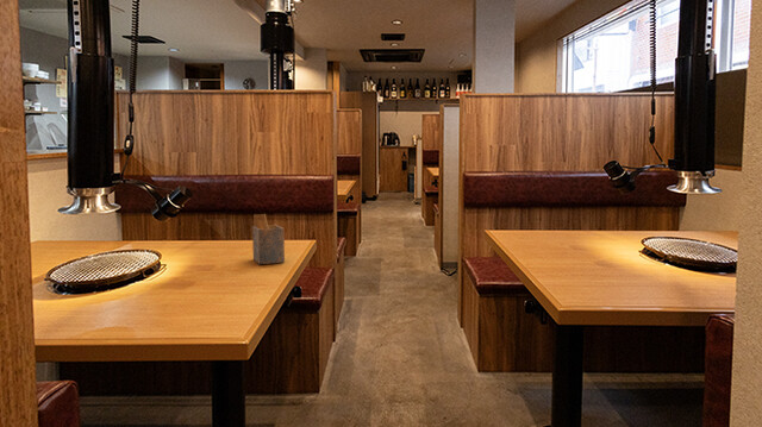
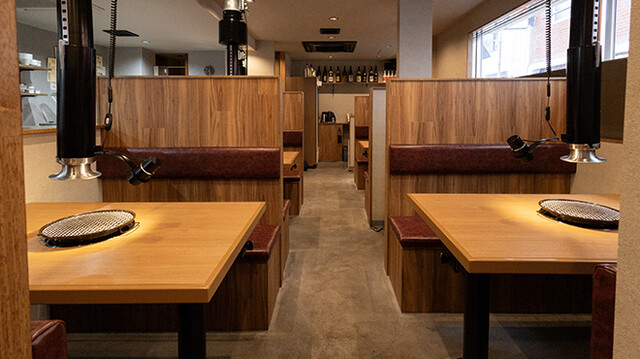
- napkin holder [251,213,286,265]
